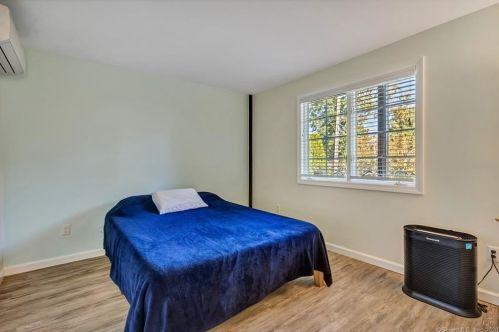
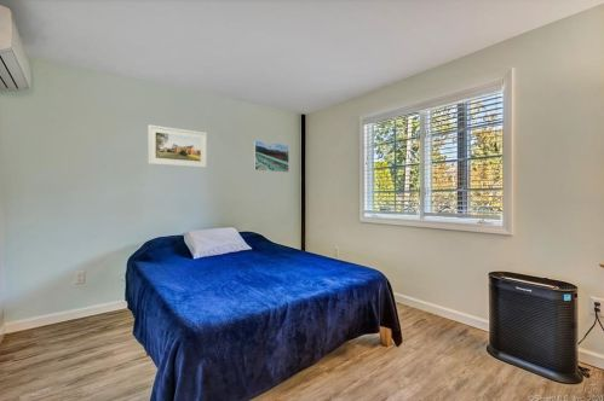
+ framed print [146,124,208,169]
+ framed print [253,139,291,174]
